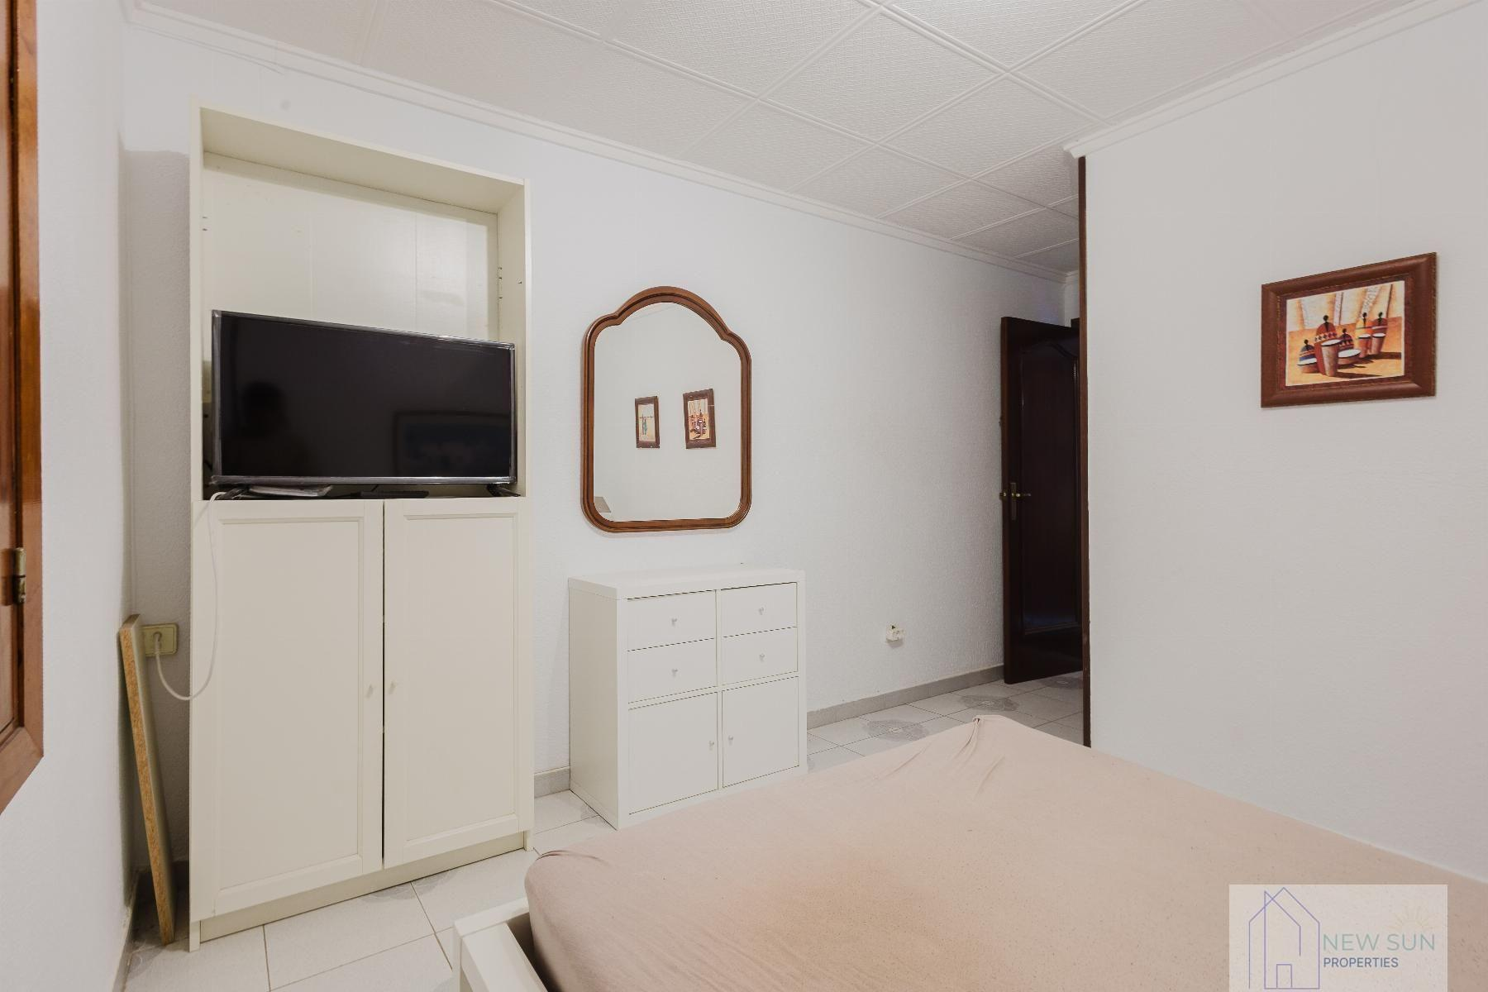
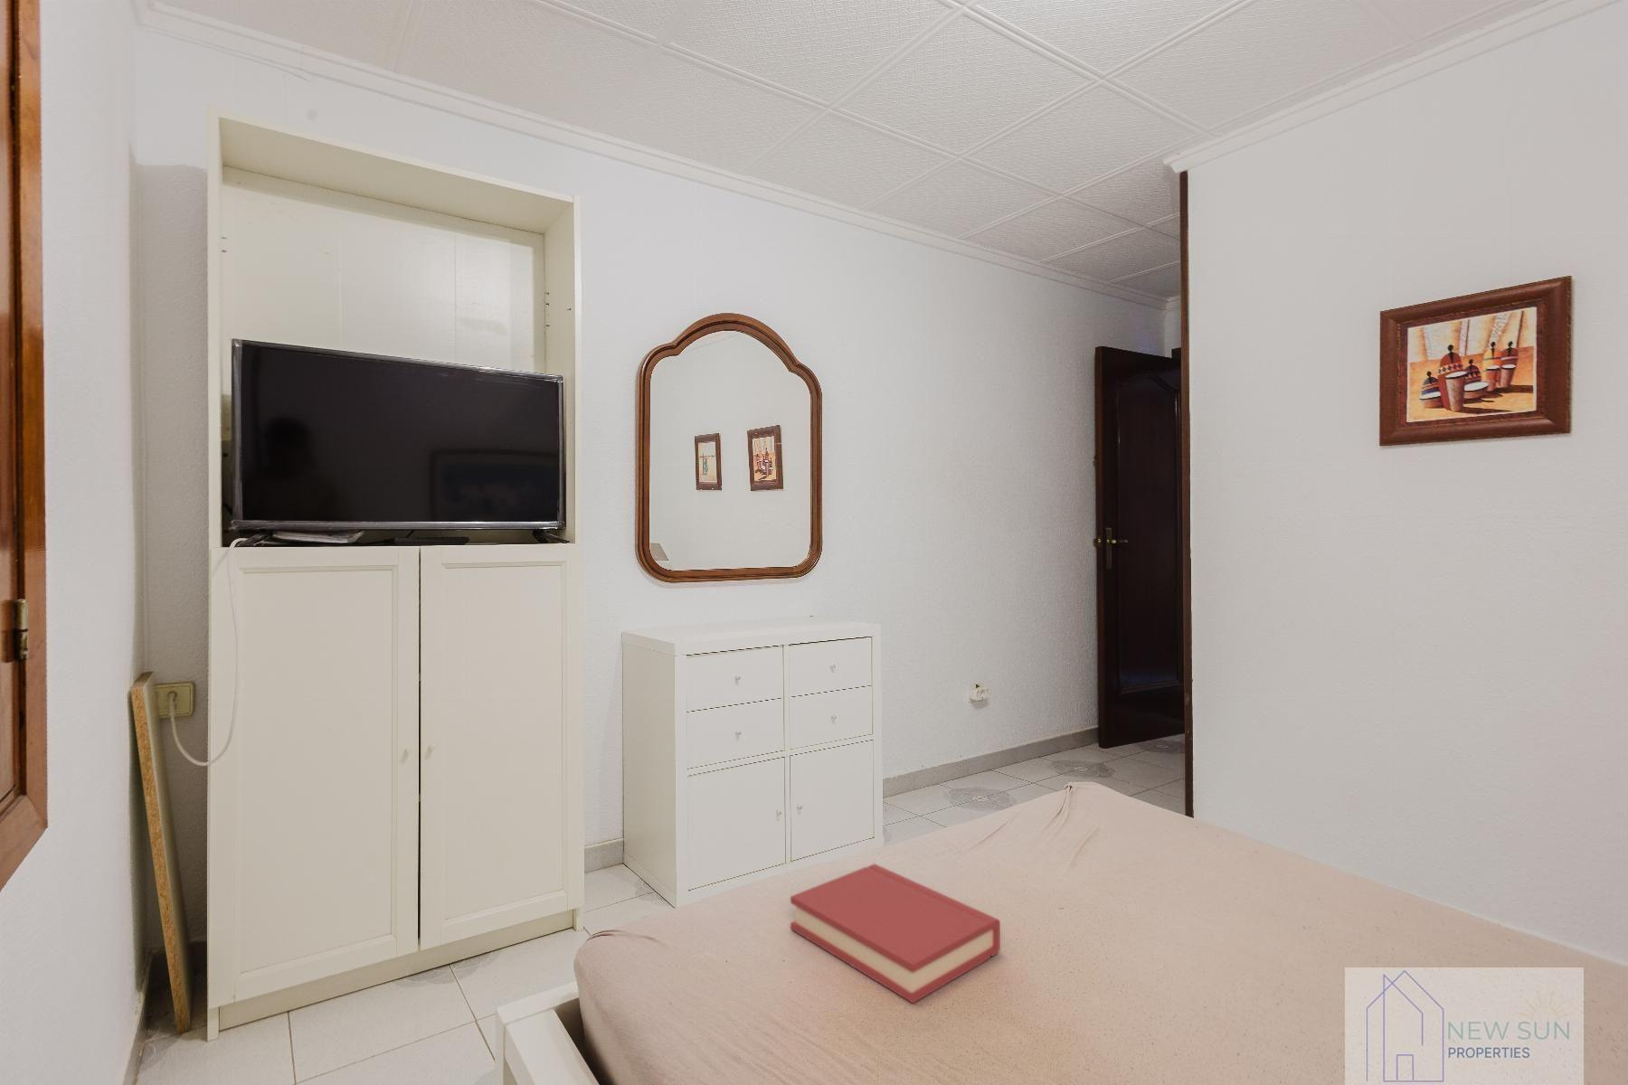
+ hardback book [790,862,1002,1005]
